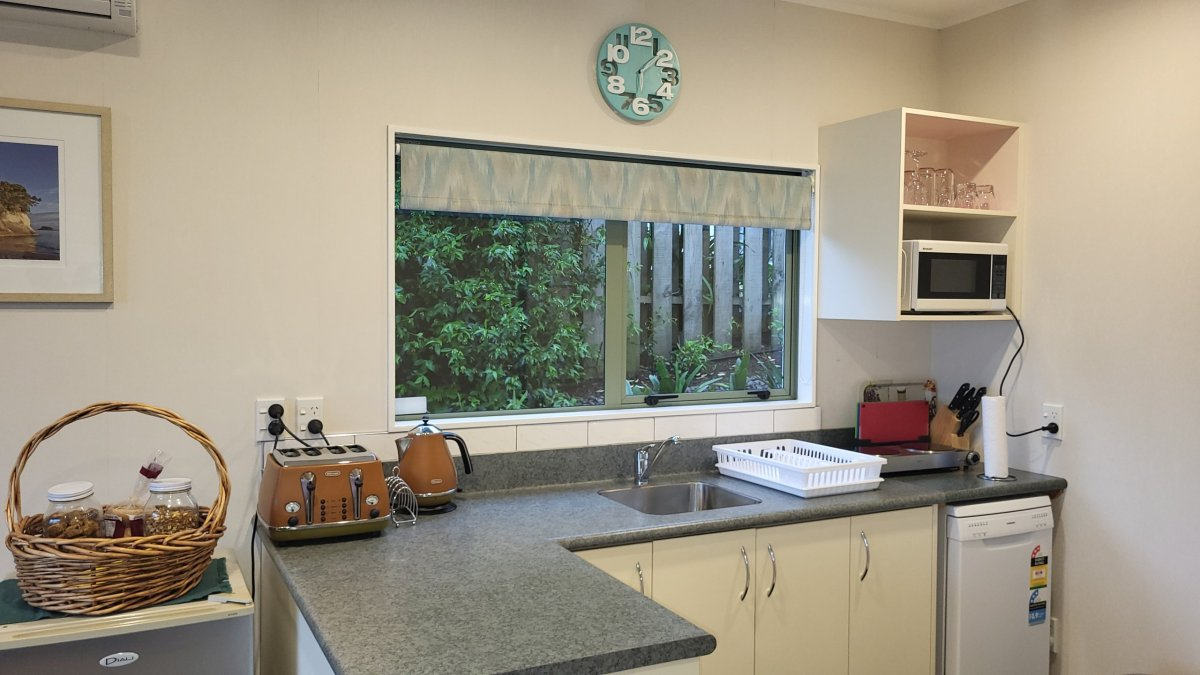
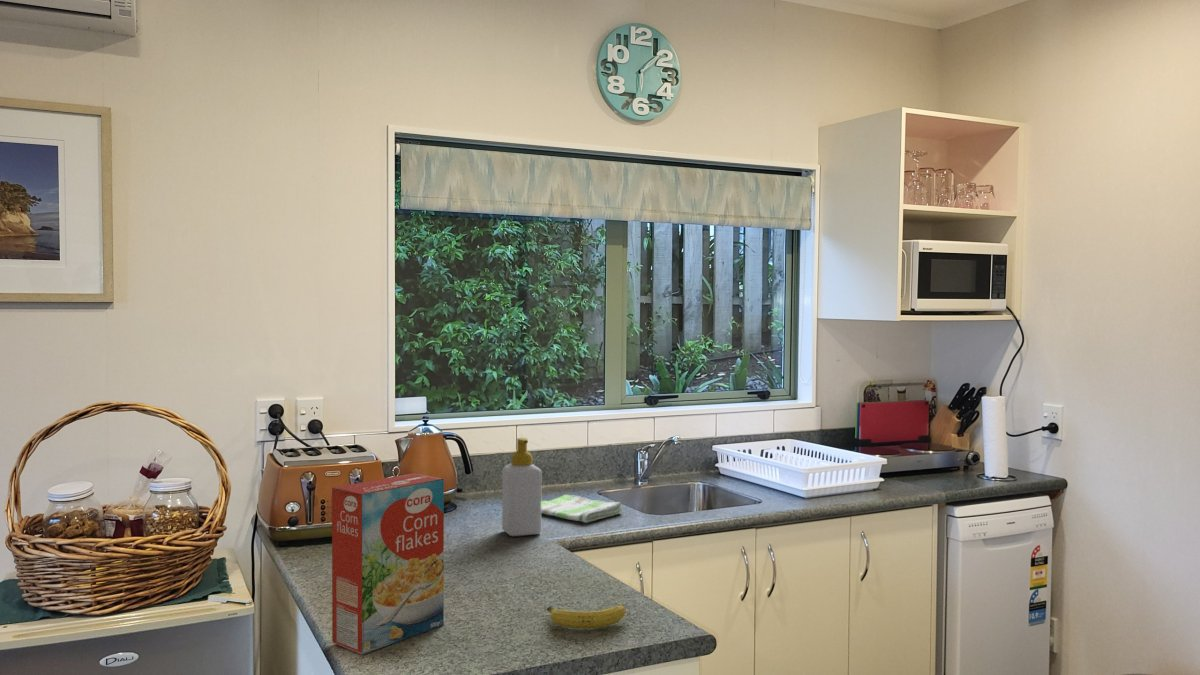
+ dish towel [541,494,624,524]
+ fruit [546,604,627,630]
+ soap bottle [501,437,542,537]
+ cereal box [331,472,445,655]
